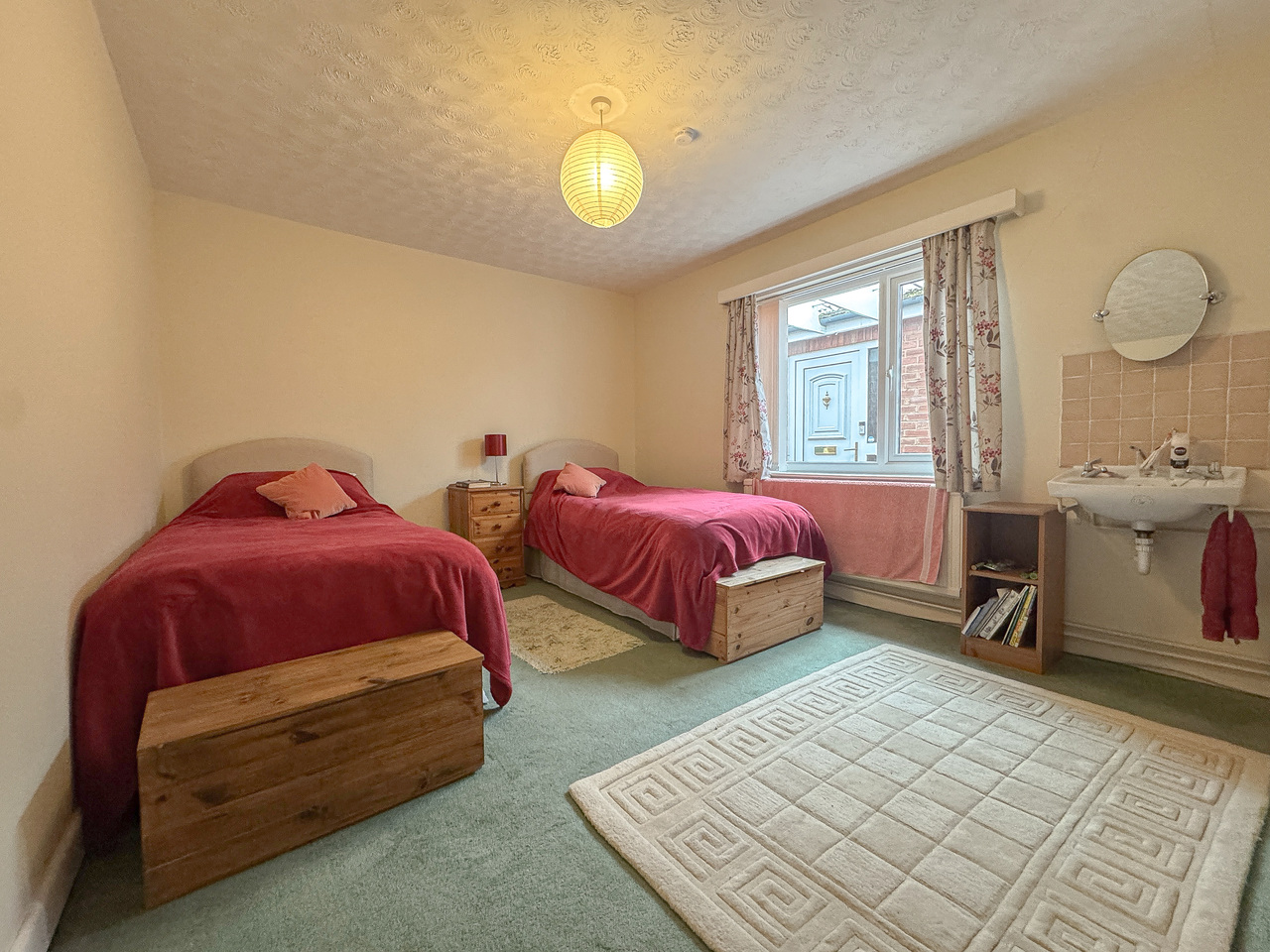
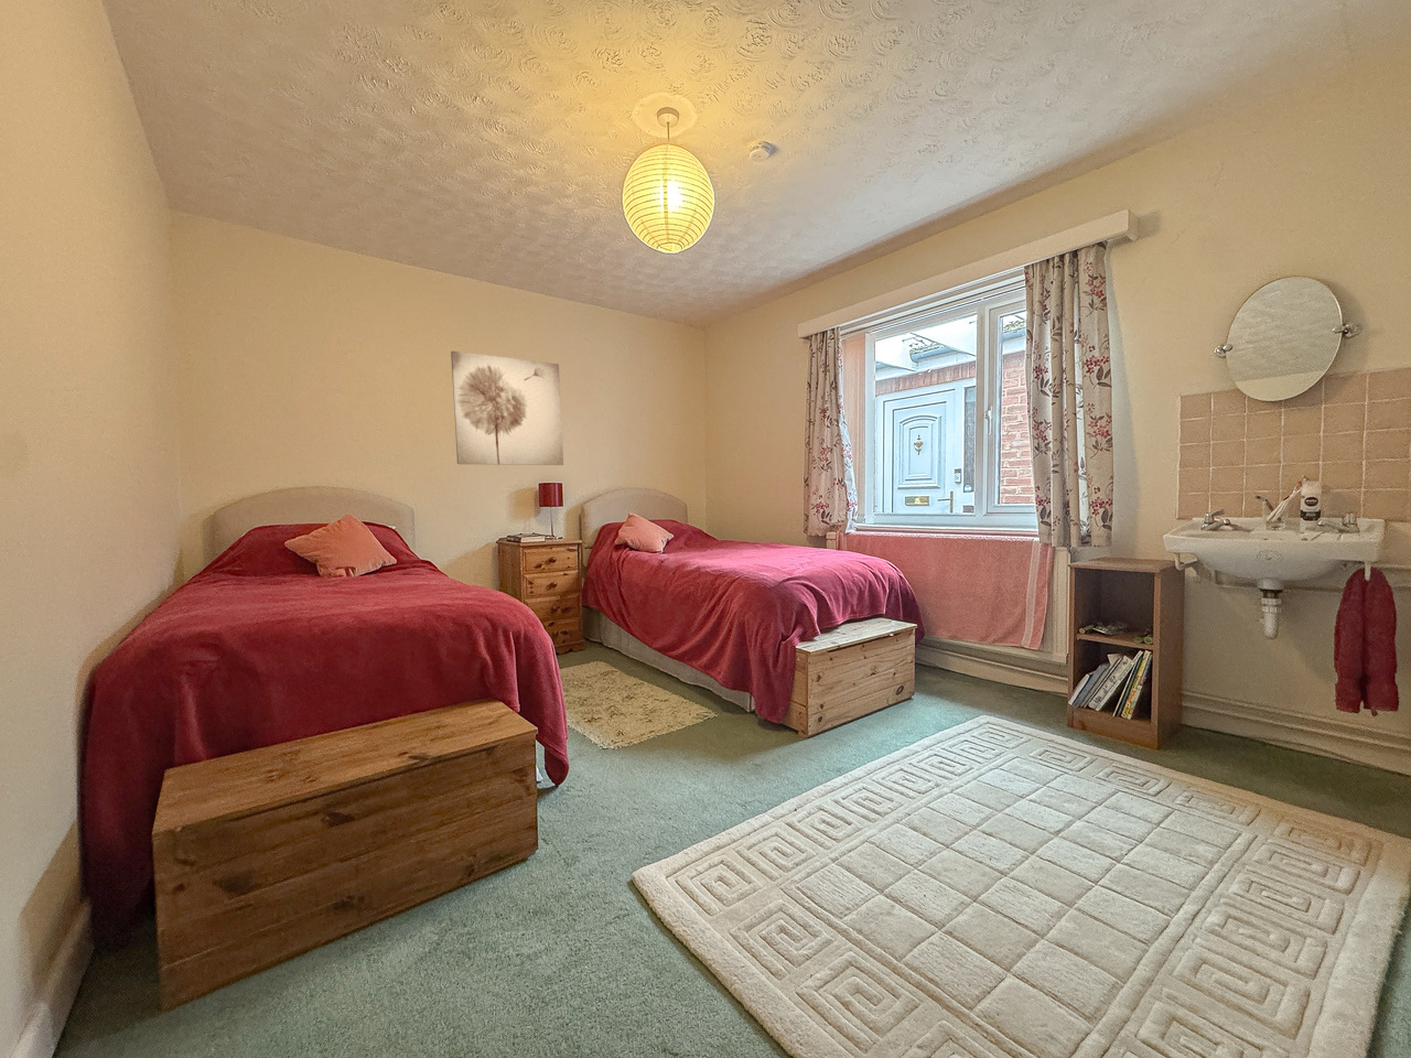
+ wall art [450,350,564,466]
